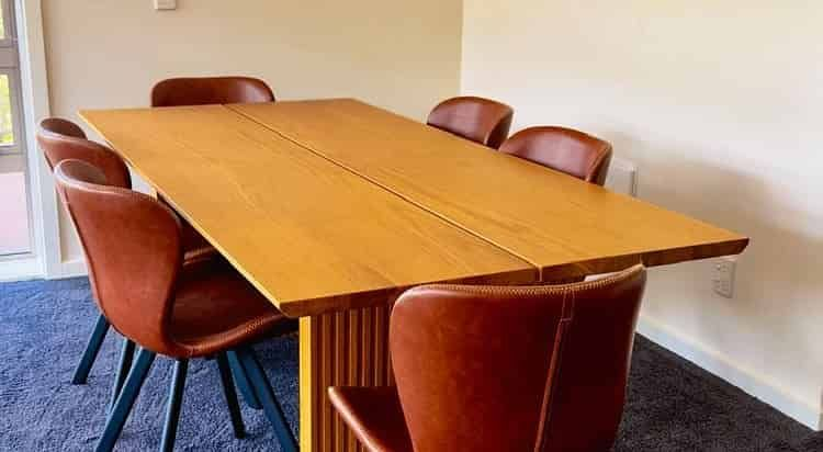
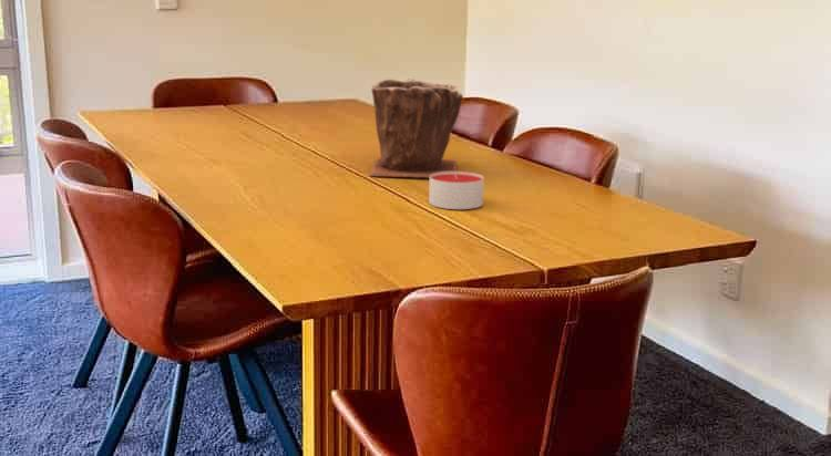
+ candle [428,170,485,210]
+ plant pot [369,77,464,178]
